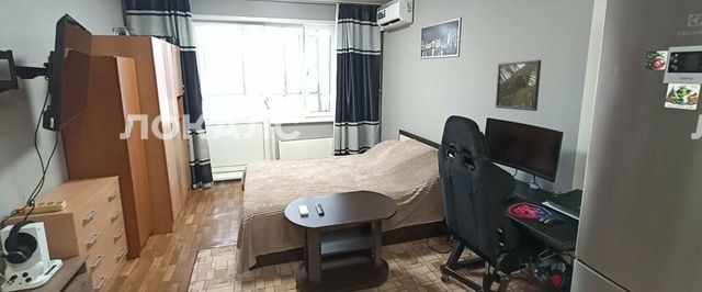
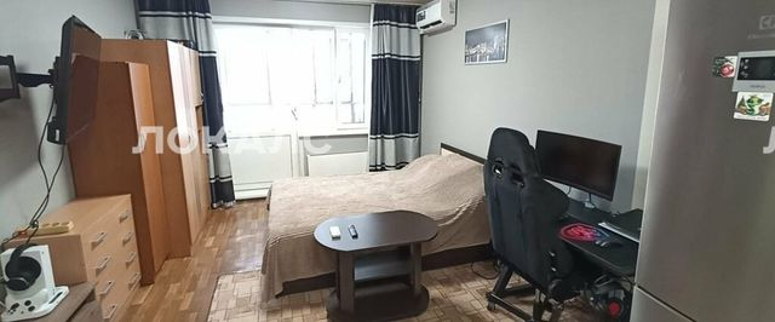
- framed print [495,59,542,112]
